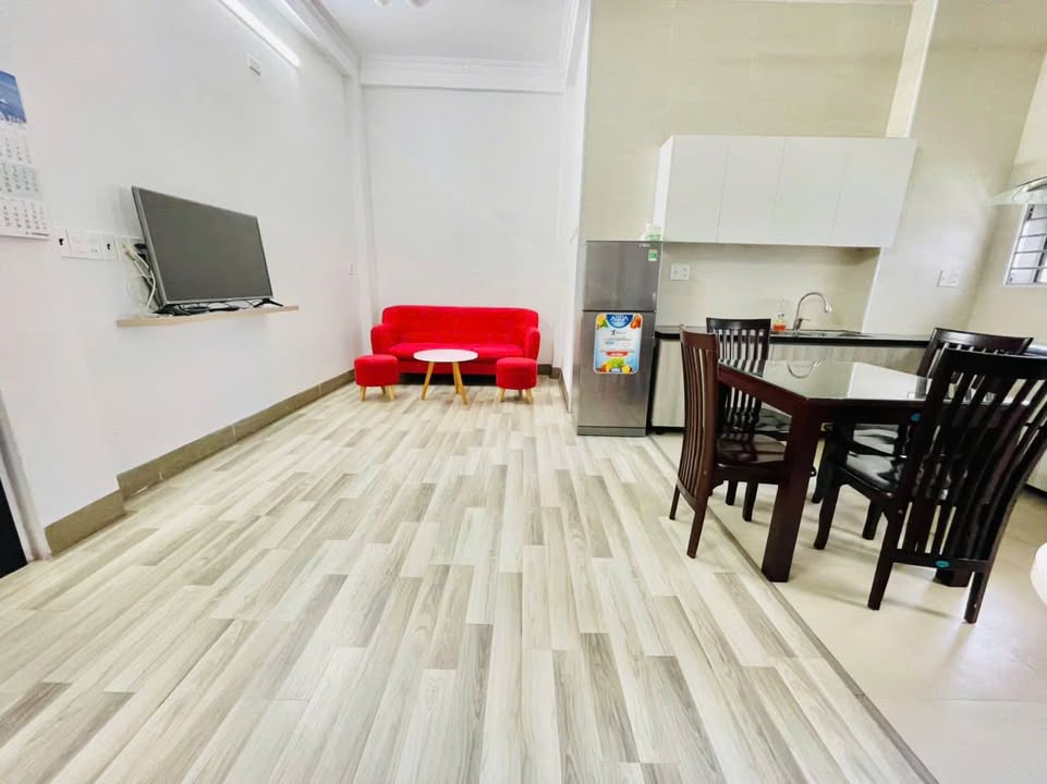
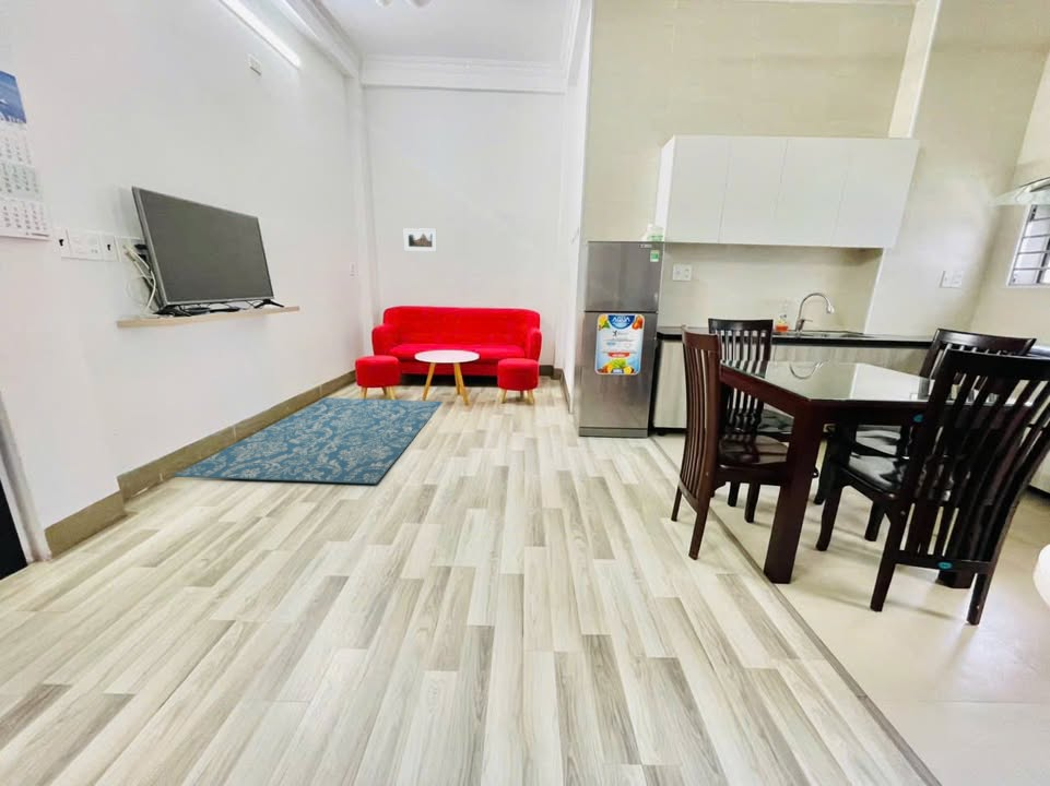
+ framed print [402,227,438,253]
+ rug [170,396,444,485]
